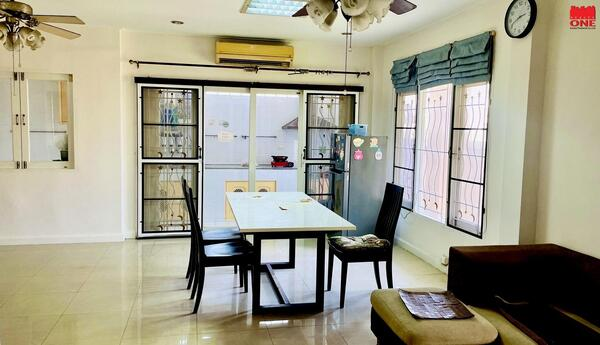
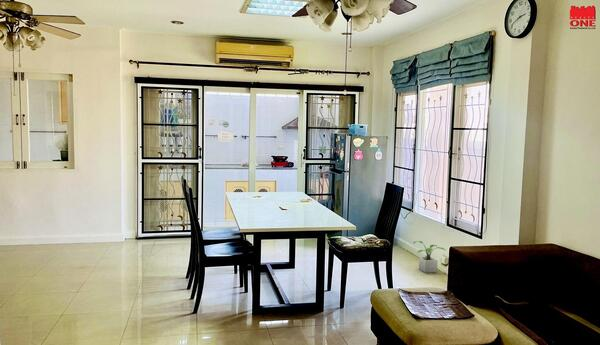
+ potted plant [413,240,447,274]
